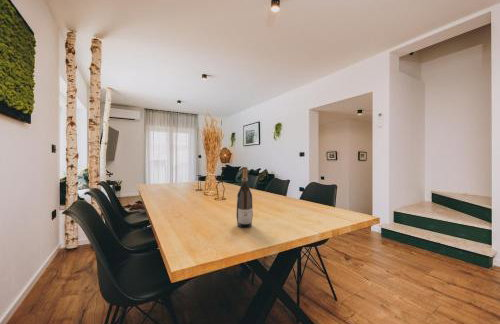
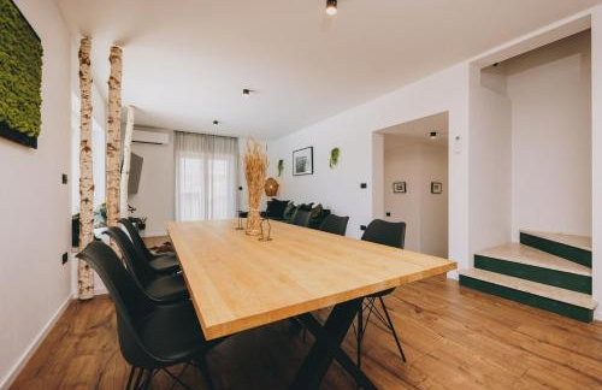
- wine bottle [236,166,254,228]
